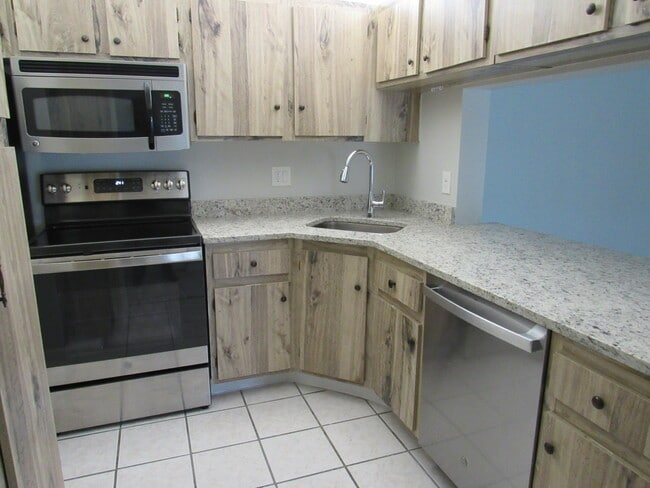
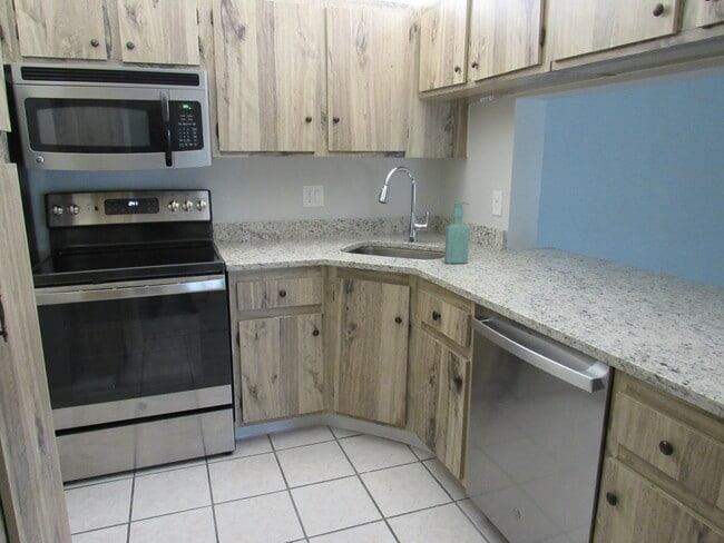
+ soap dispenser [443,200,470,265]
